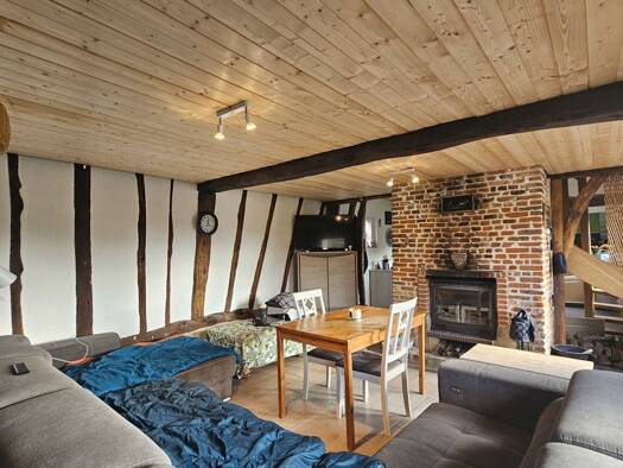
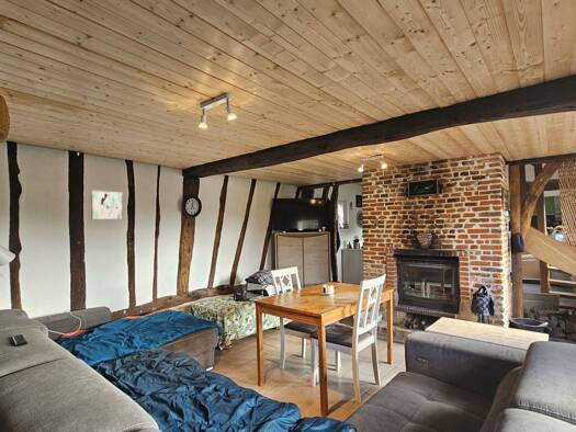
+ wall art [90,189,124,220]
